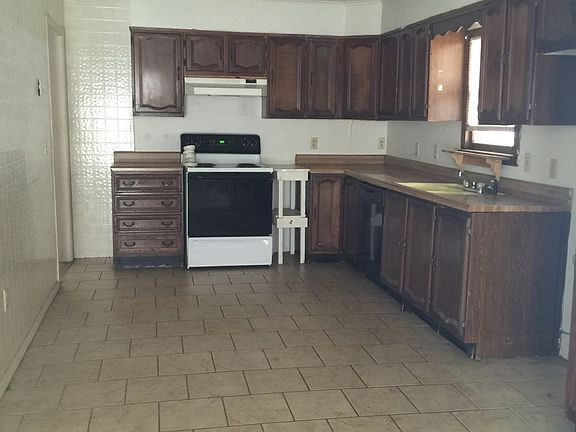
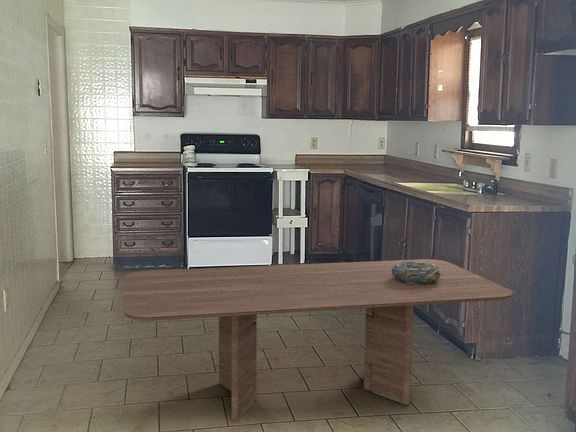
+ dining table [123,258,514,423]
+ decorative bowl [392,261,441,284]
